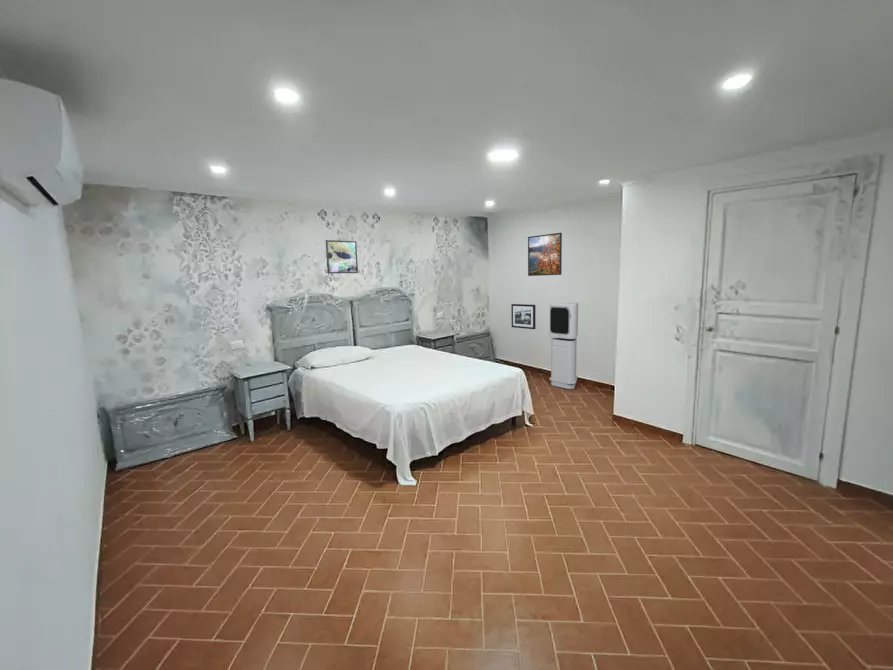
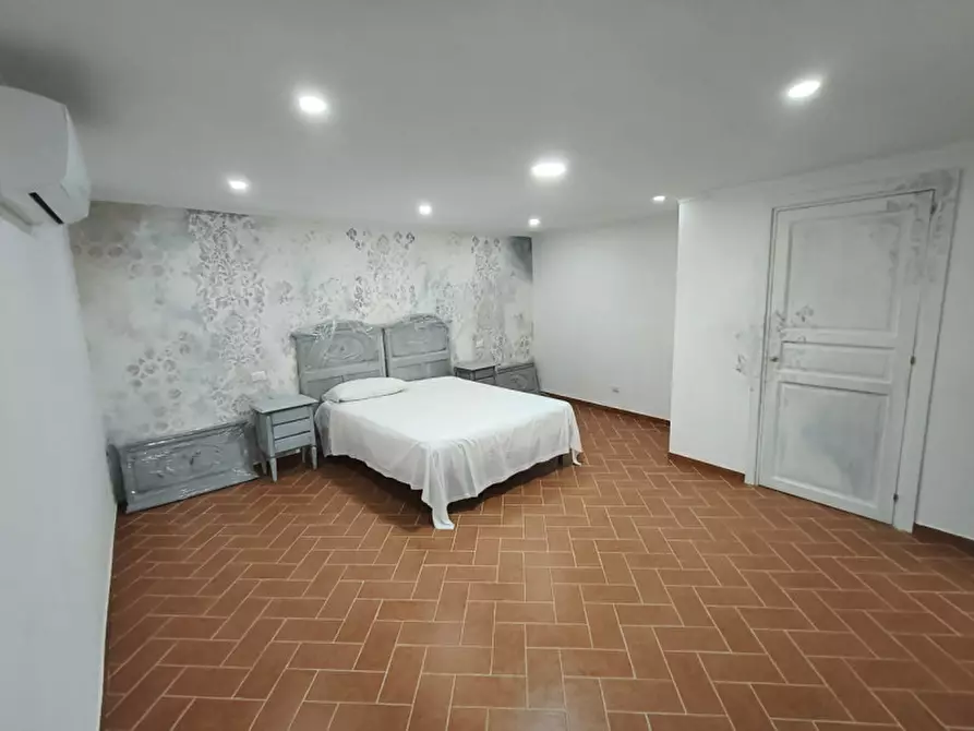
- air purifier [548,301,579,390]
- picture frame [510,303,536,330]
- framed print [527,232,563,277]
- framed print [325,239,359,274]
